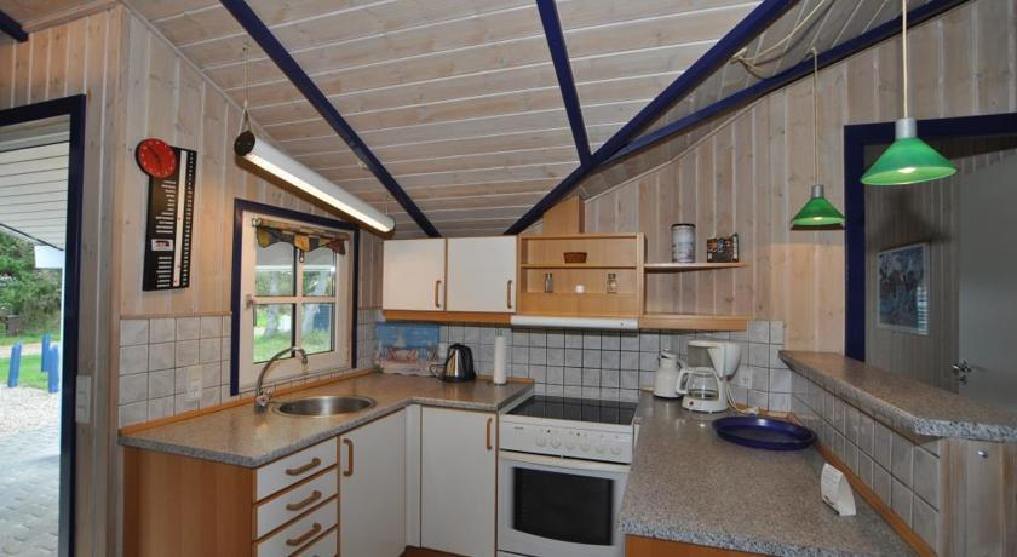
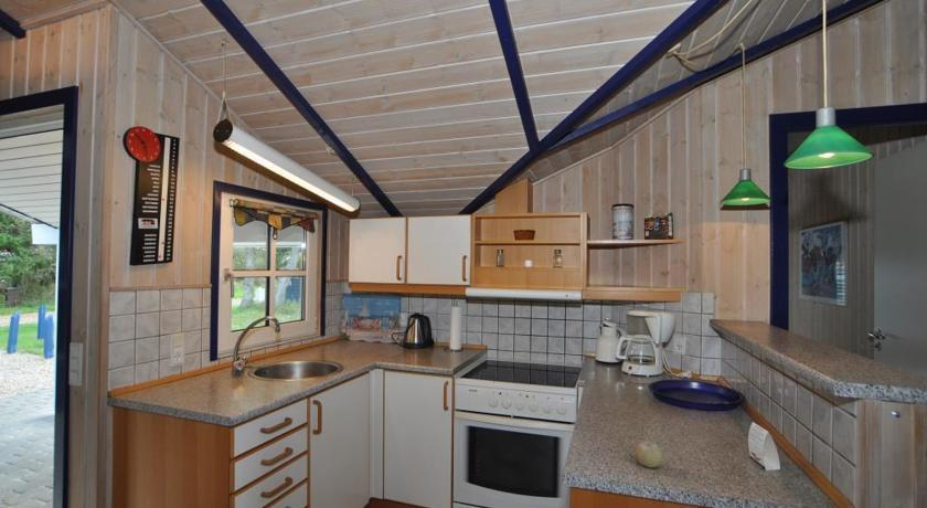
+ fruit [635,438,663,468]
